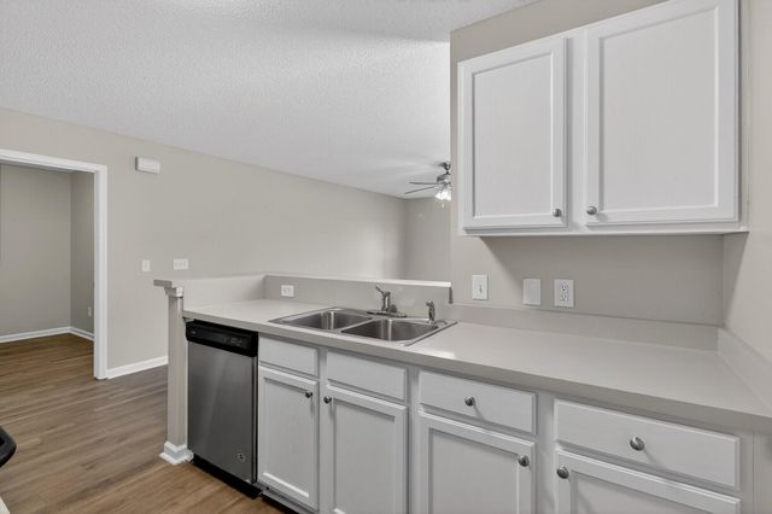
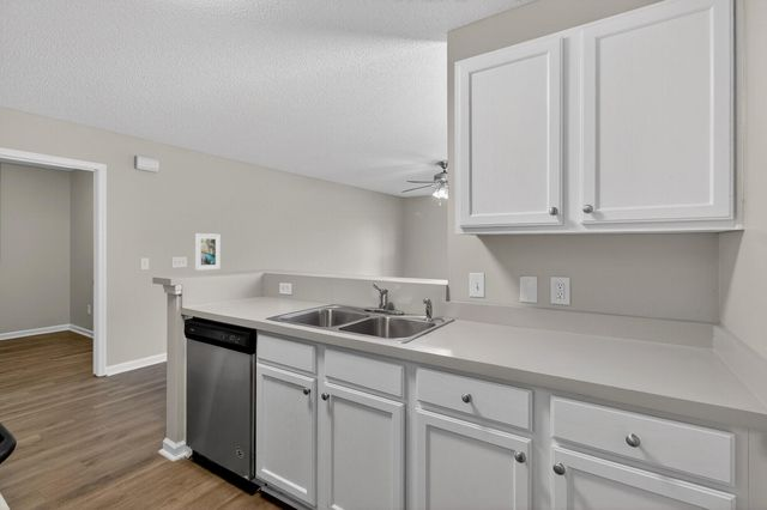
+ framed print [194,232,221,272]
